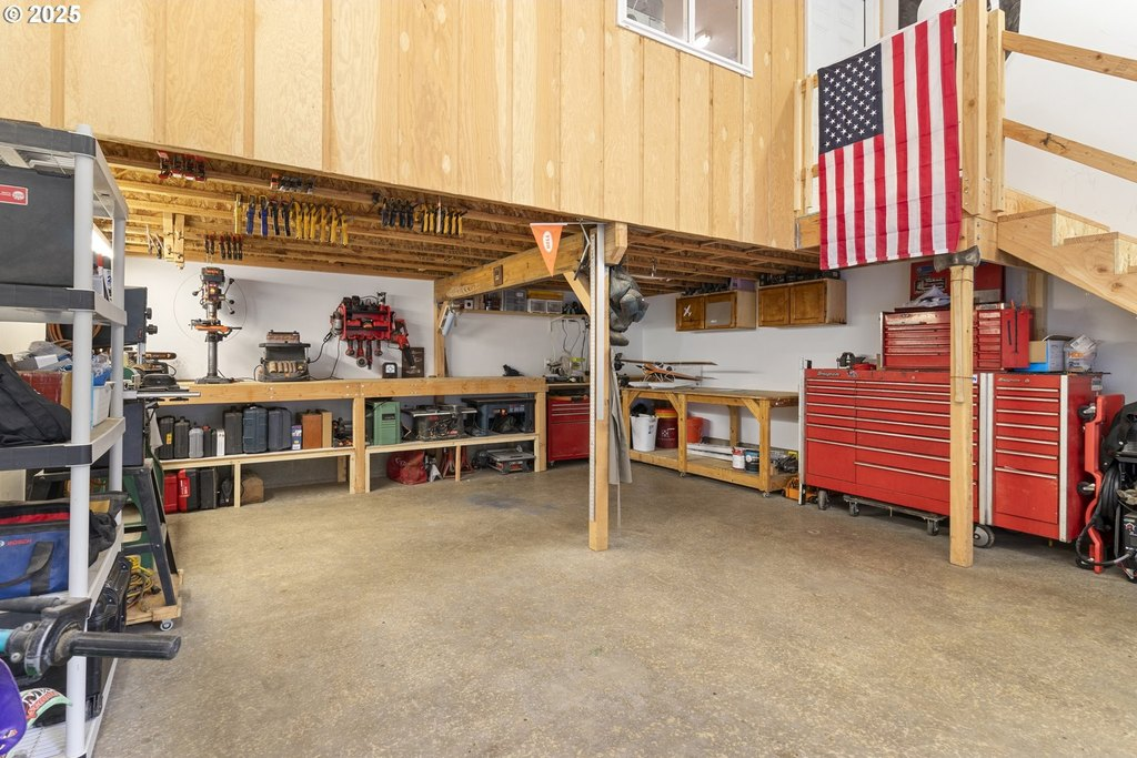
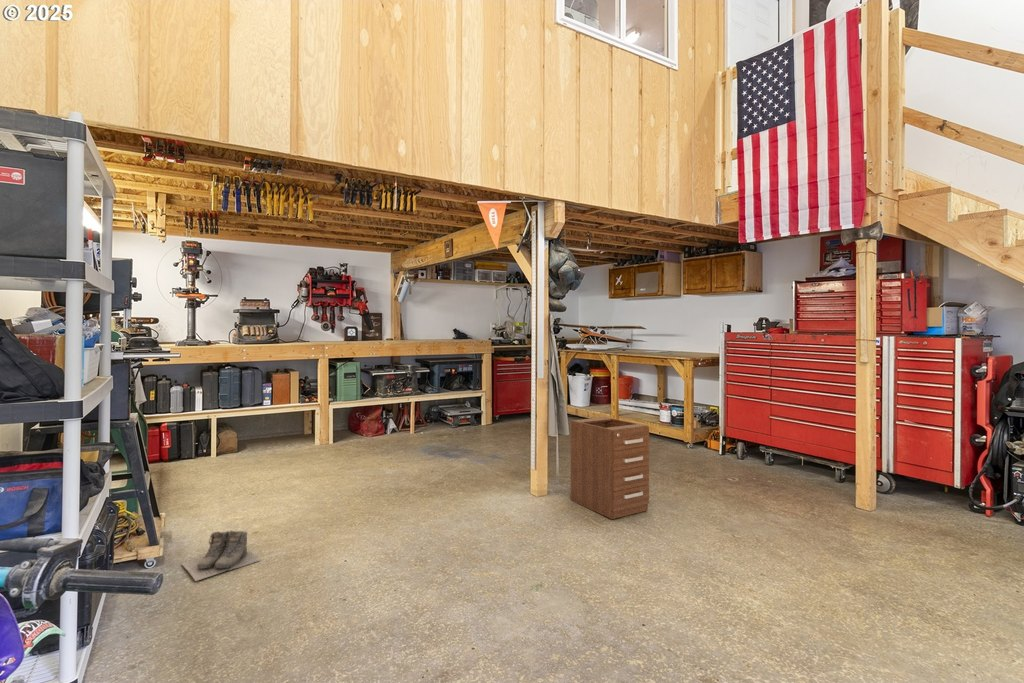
+ filing cabinet [570,416,650,520]
+ boots [180,529,262,582]
